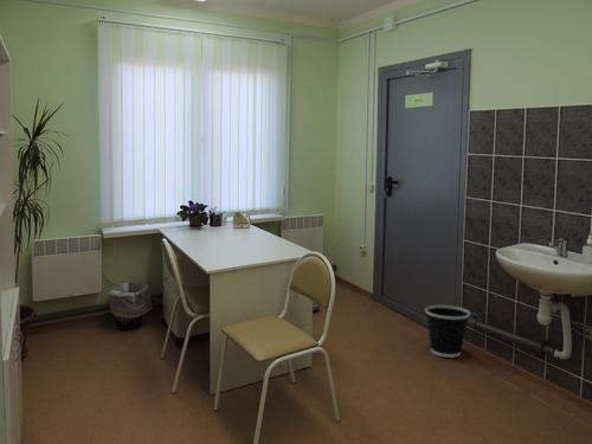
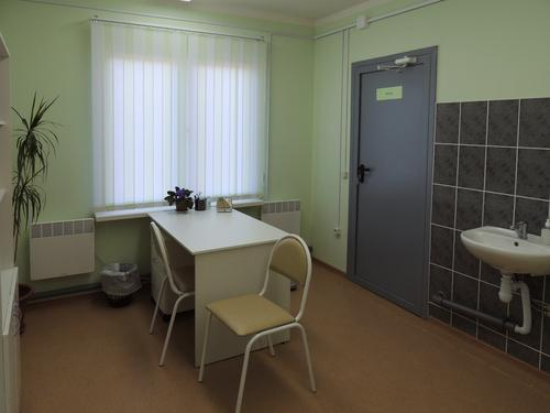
- wastebasket [424,304,471,359]
